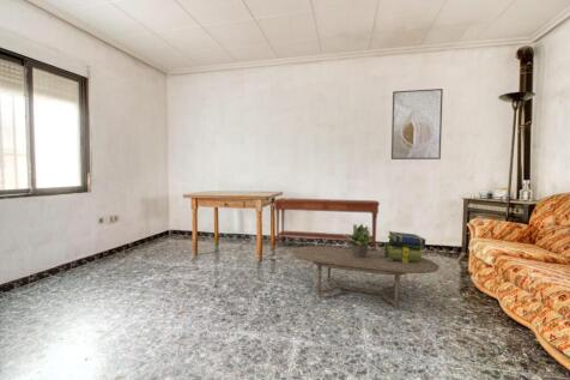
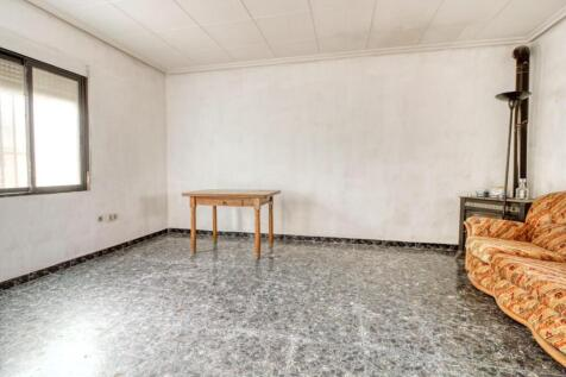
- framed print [390,88,444,161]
- potted plant [344,223,371,258]
- coffee table [291,245,439,310]
- console table [273,197,381,252]
- stack of books [383,230,426,264]
